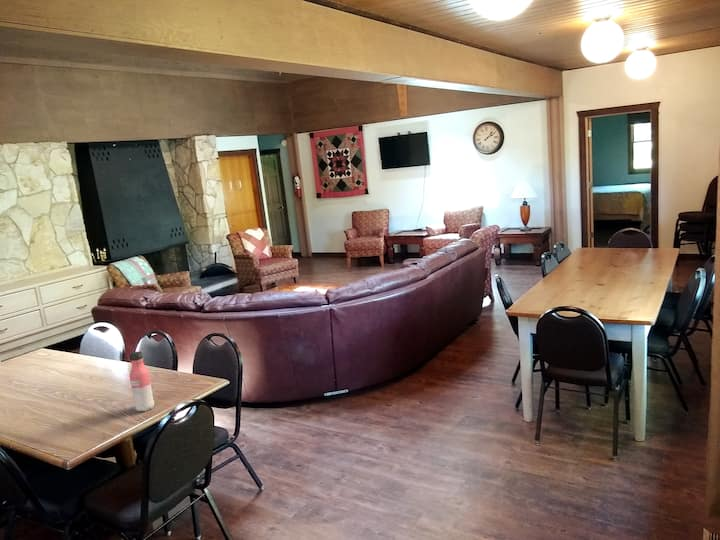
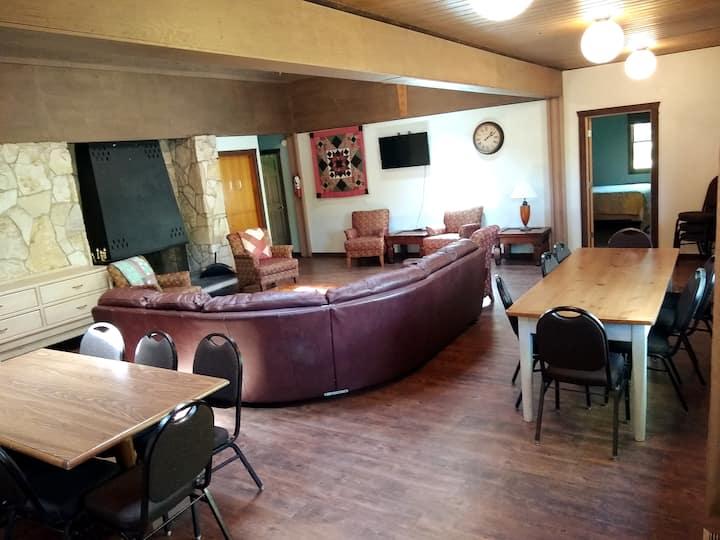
- water bottle [129,351,155,412]
